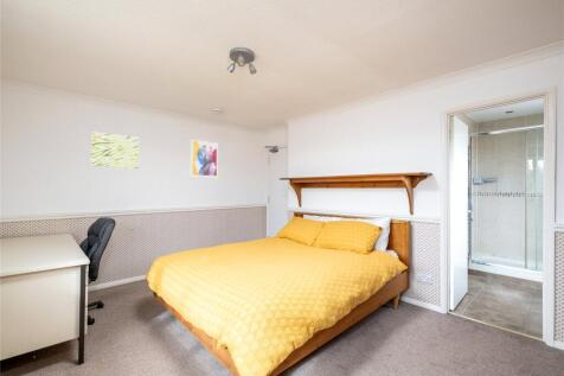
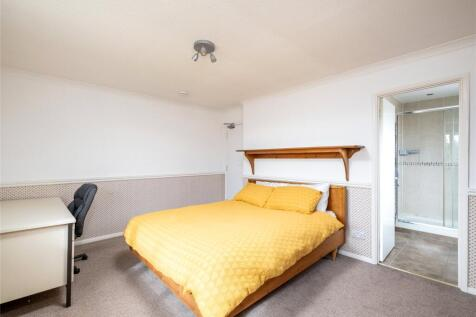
- wall art [190,139,219,178]
- wall art [90,130,140,170]
